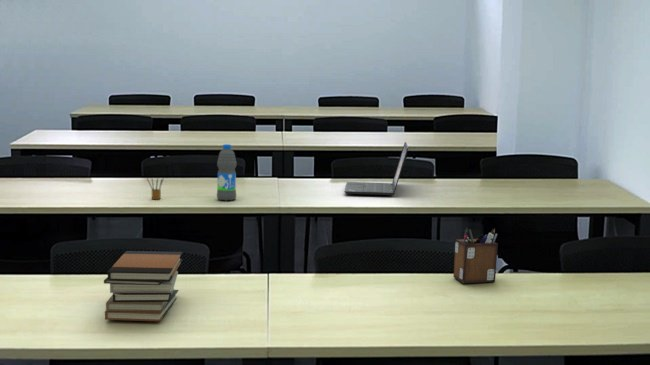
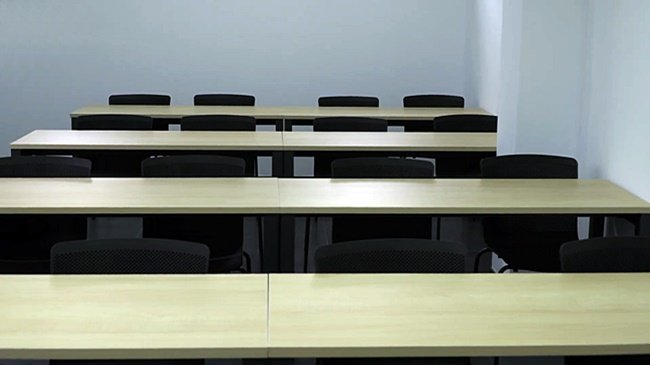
- pencil box [146,177,165,200]
- water bottle [216,143,238,202]
- laptop [343,141,409,196]
- book stack [103,250,183,322]
- desk organizer [453,227,499,284]
